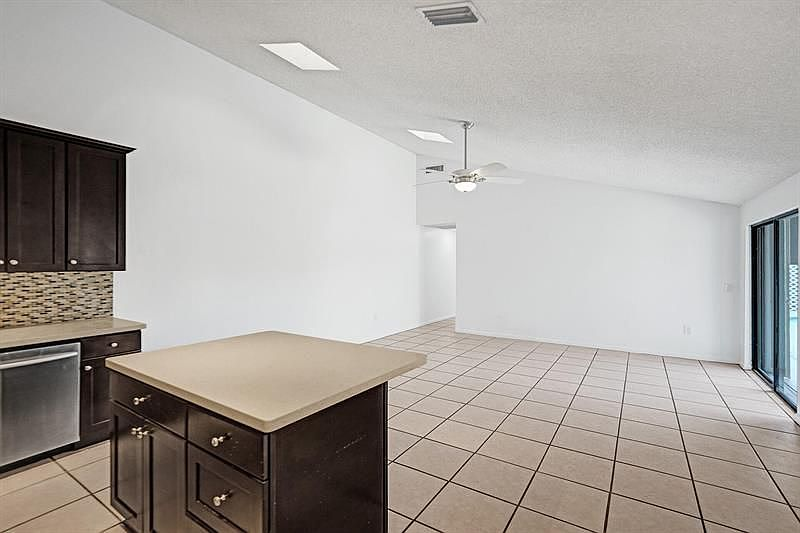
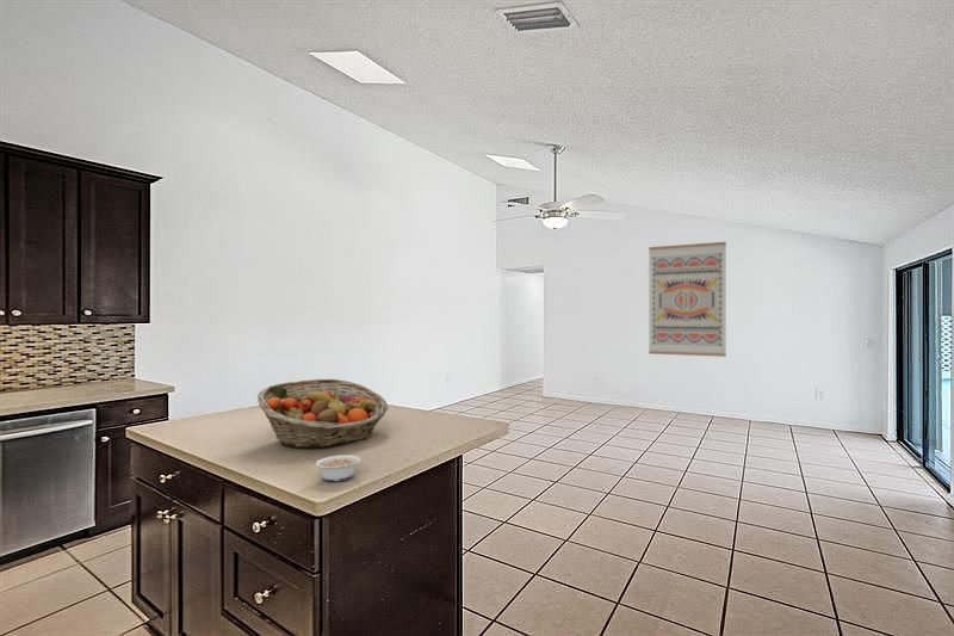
+ fruit basket [256,378,389,449]
+ legume [304,453,361,482]
+ wall art [648,241,727,358]
